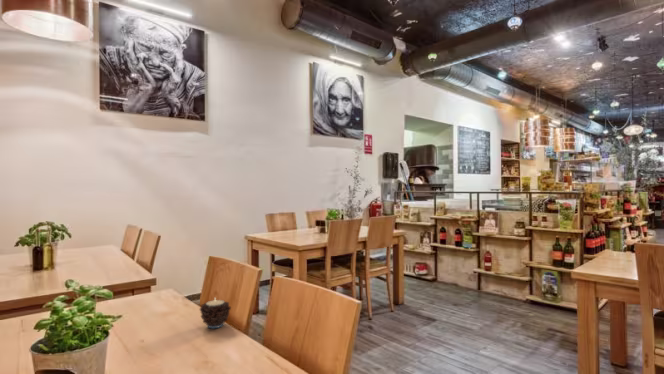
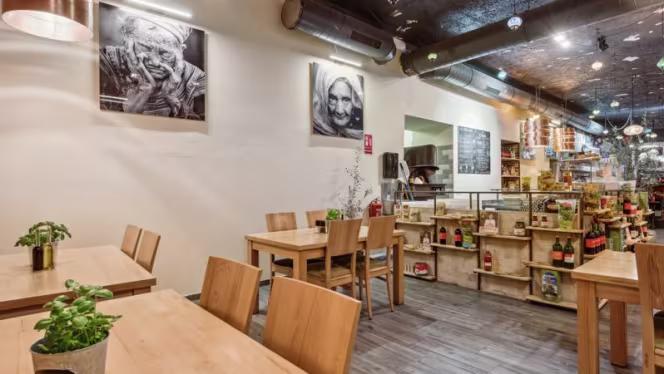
- candle [199,298,232,329]
